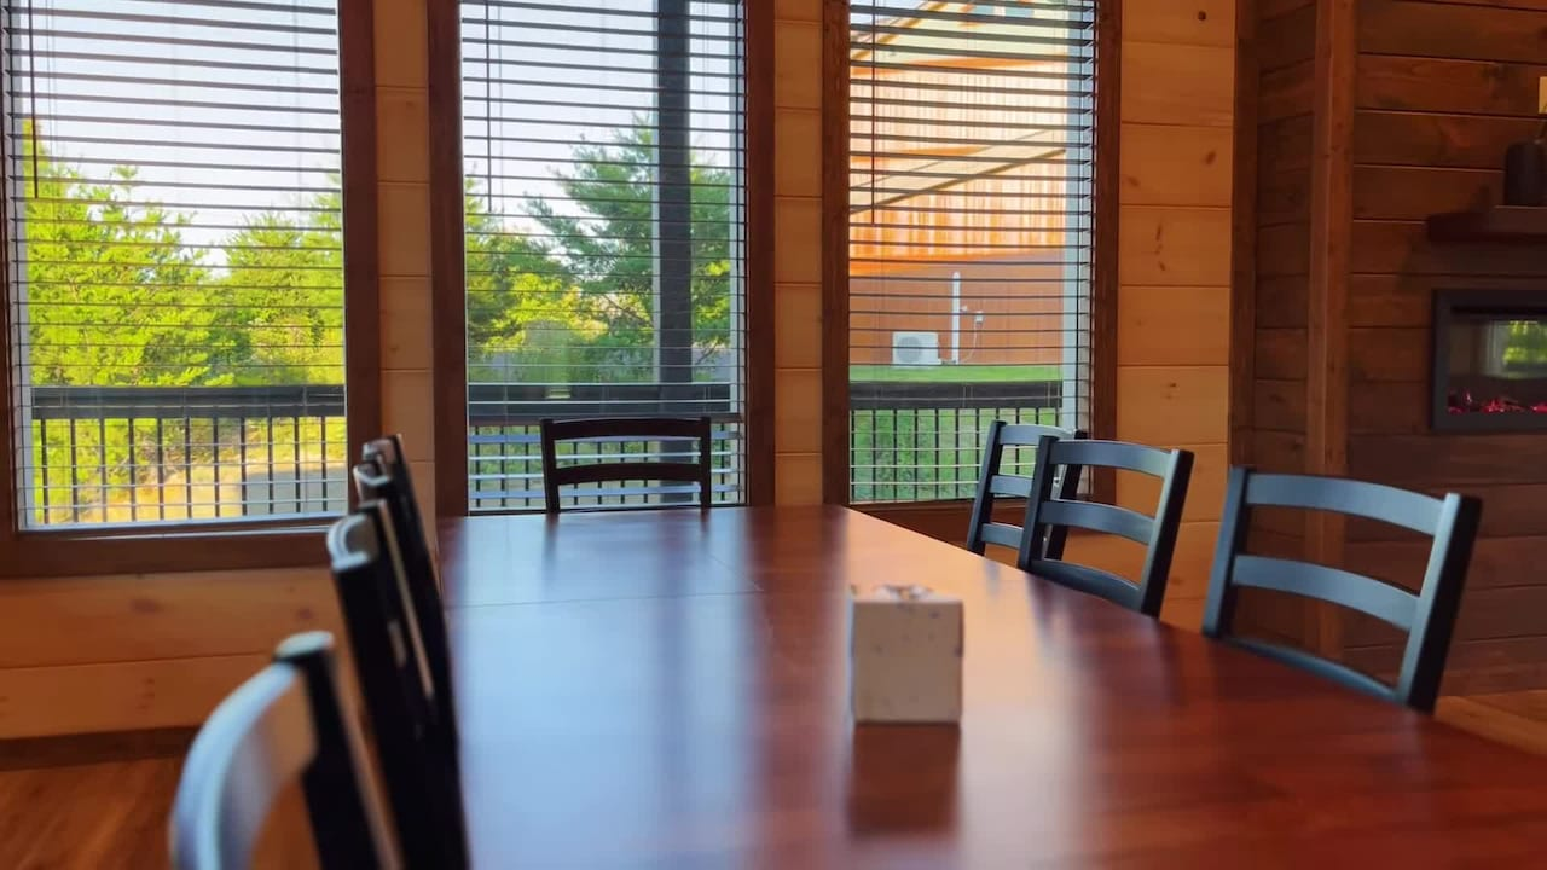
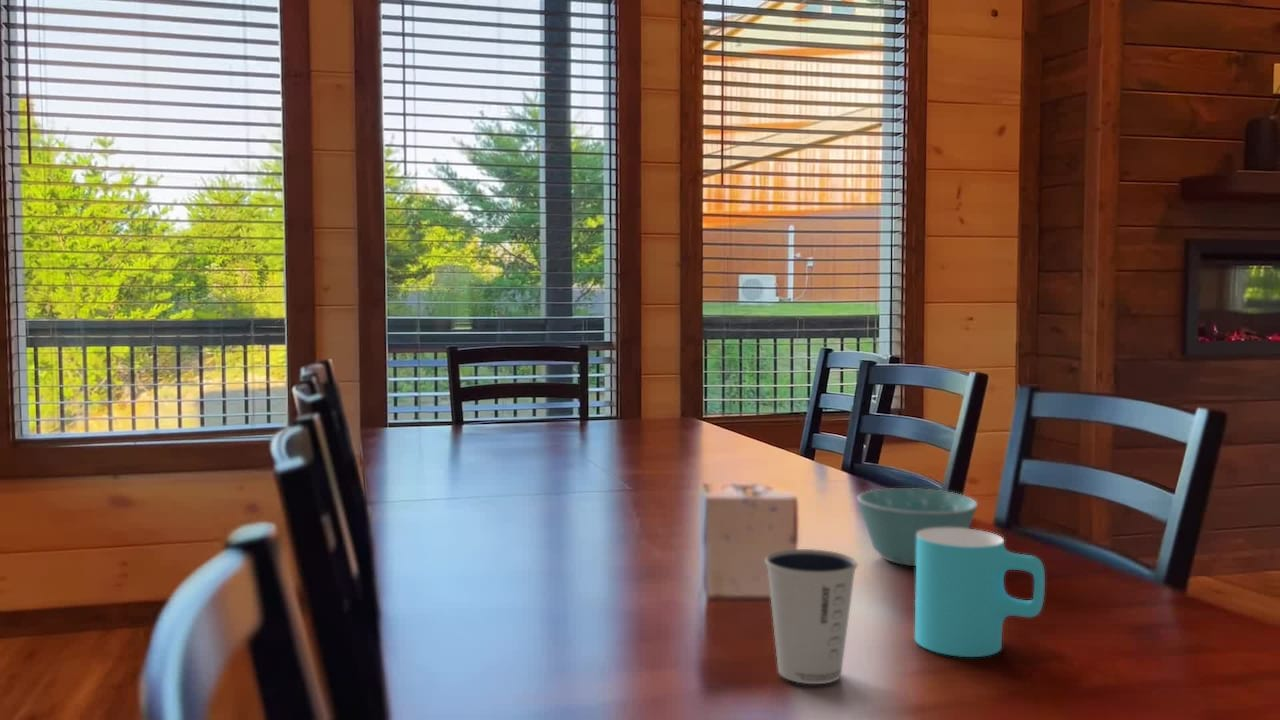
+ bowl [856,487,979,567]
+ dixie cup [764,548,859,685]
+ cup [914,528,1046,658]
